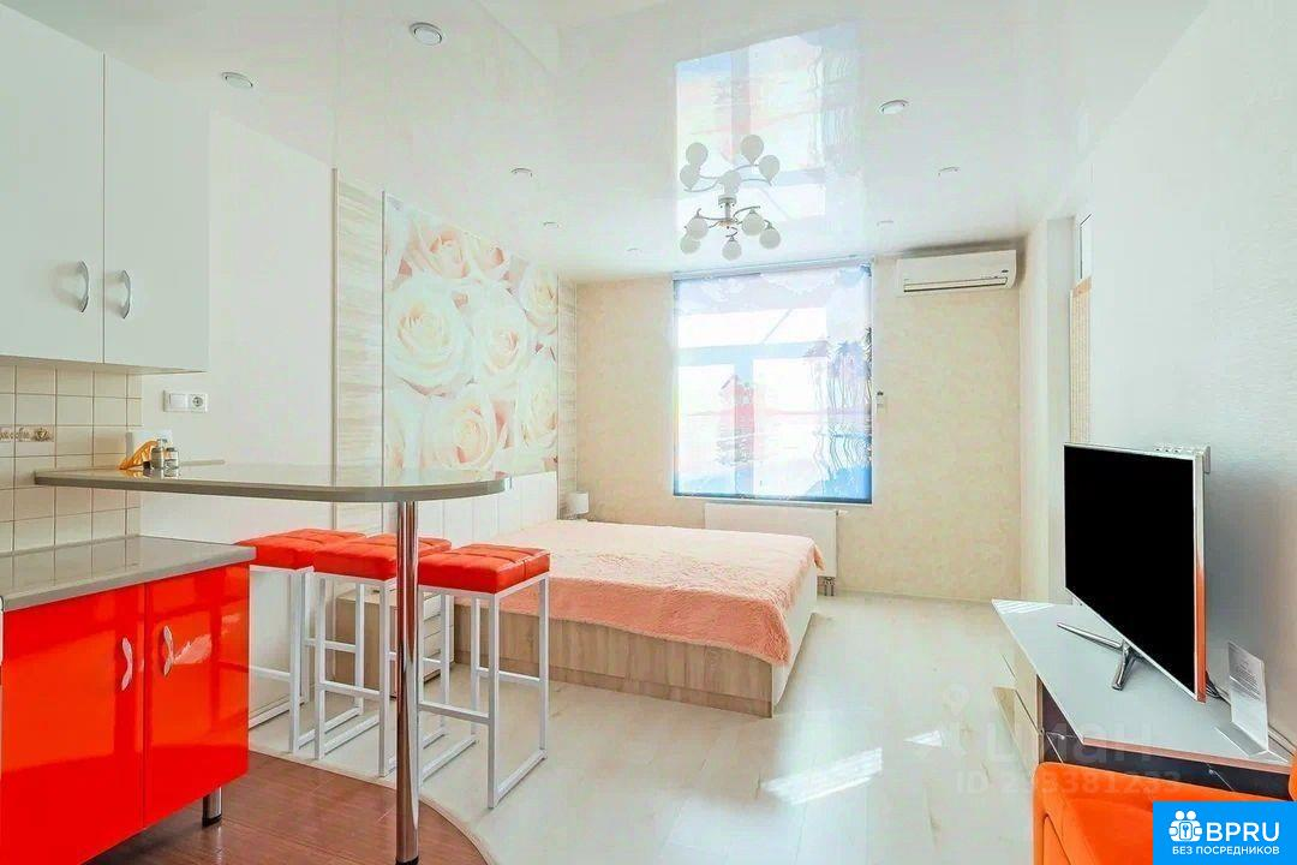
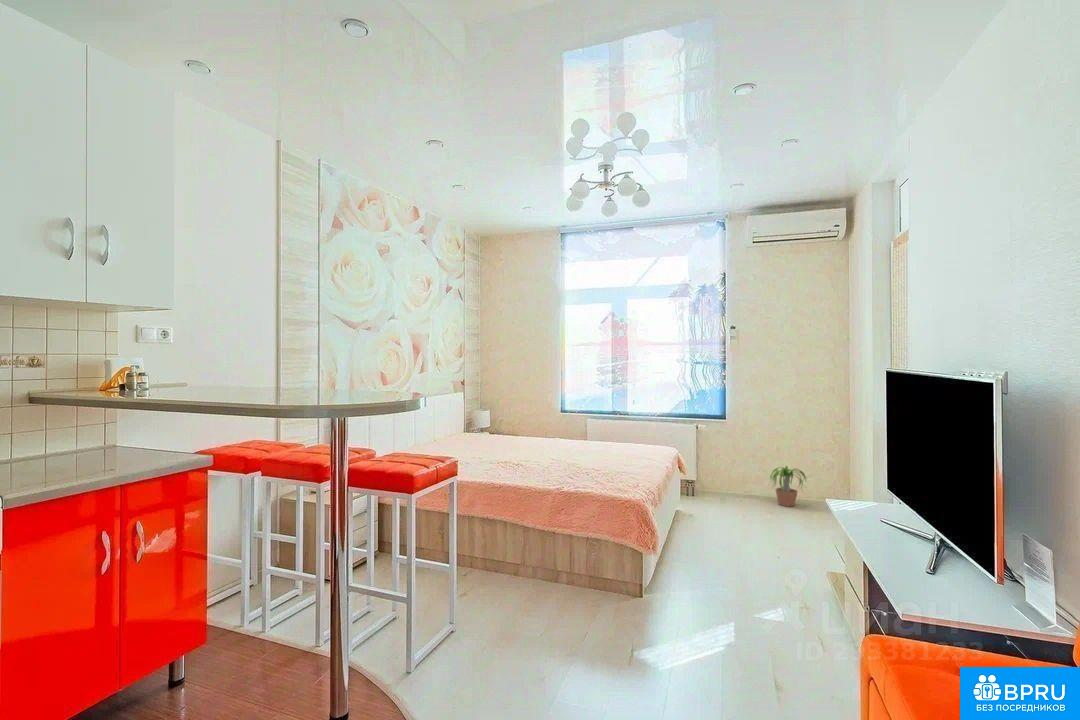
+ potted plant [769,465,809,508]
